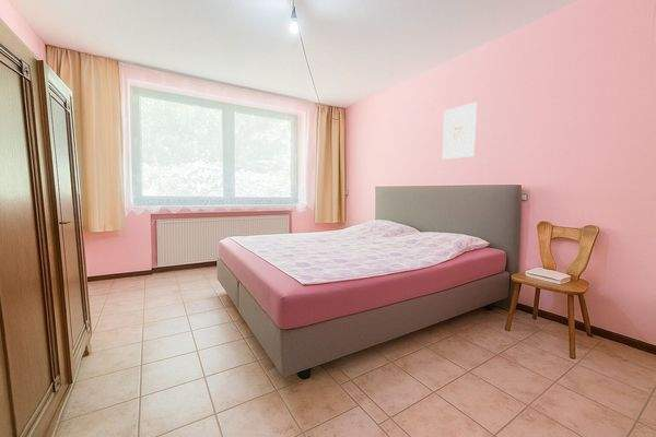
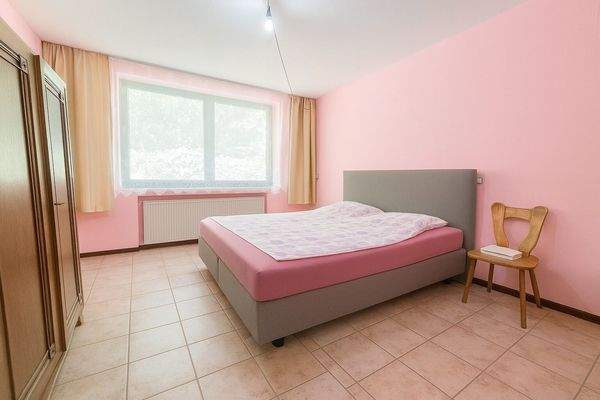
- wall art [442,102,478,161]
